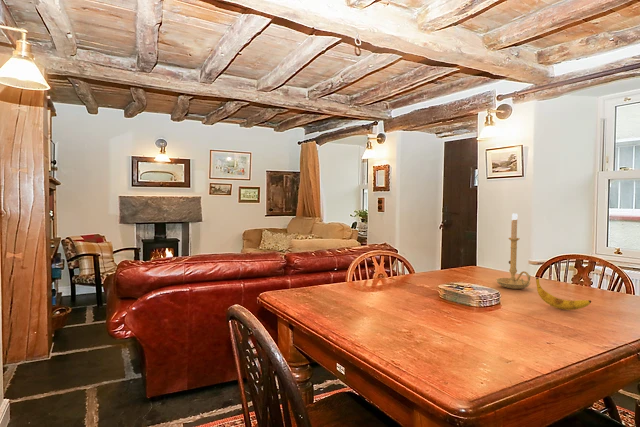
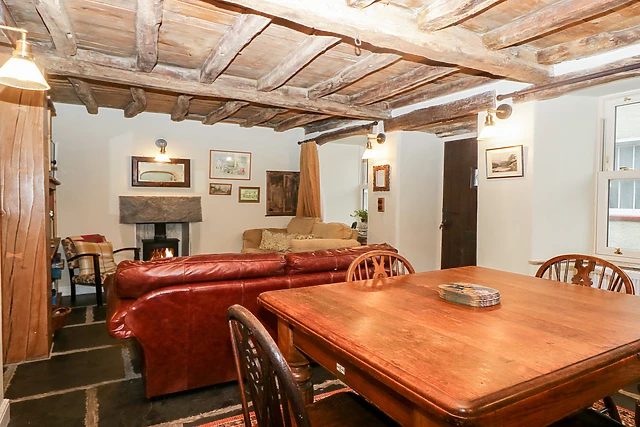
- banana [535,276,592,311]
- candle holder [495,213,532,290]
